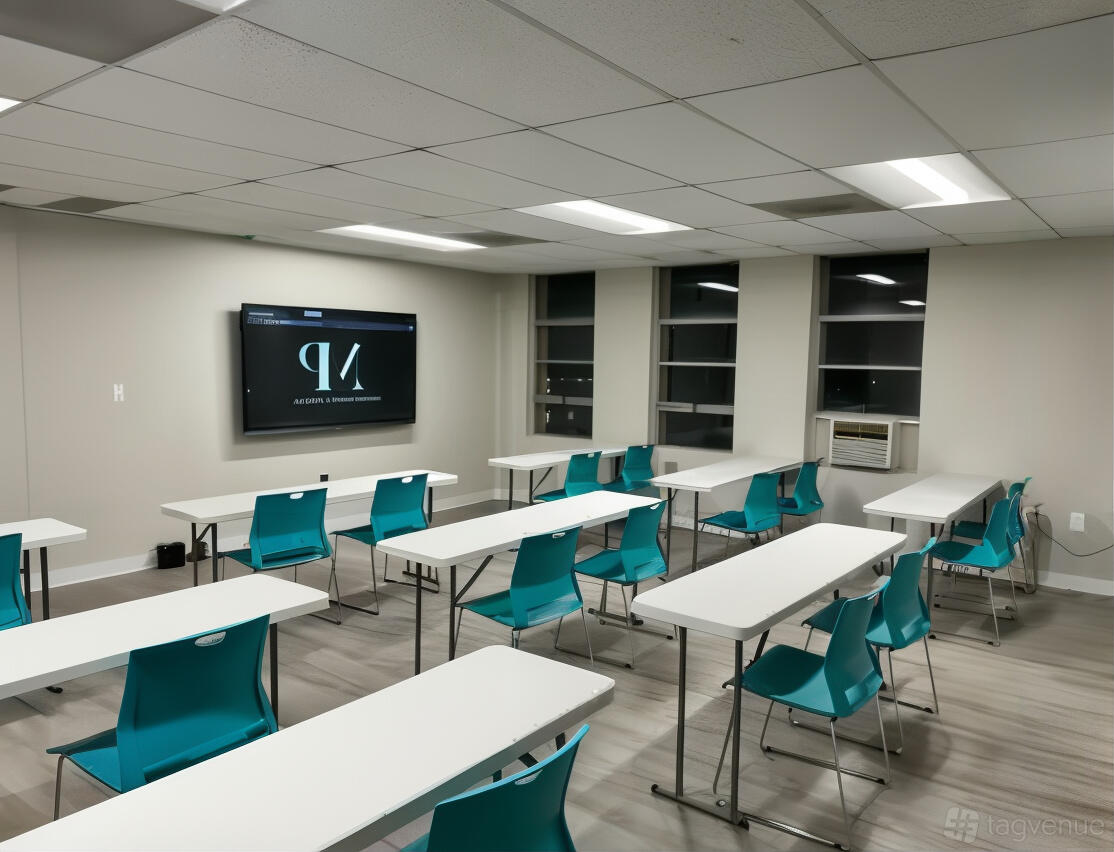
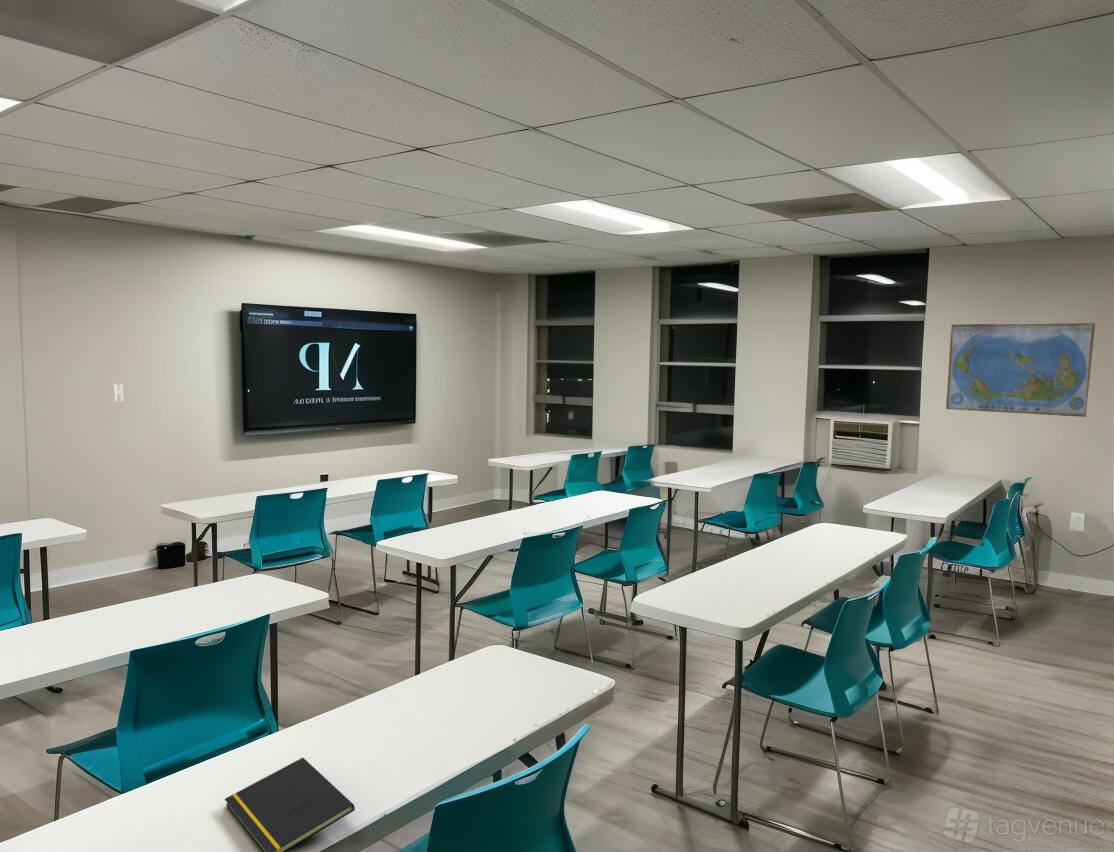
+ notepad [224,757,356,852]
+ world map [945,322,1096,418]
